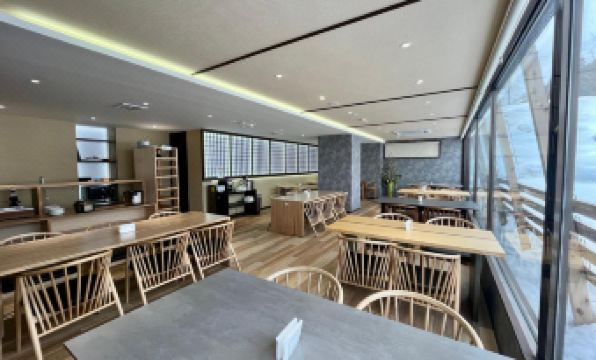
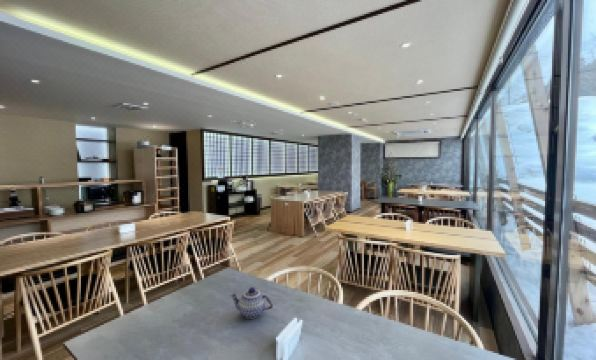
+ teapot [229,286,274,320]
